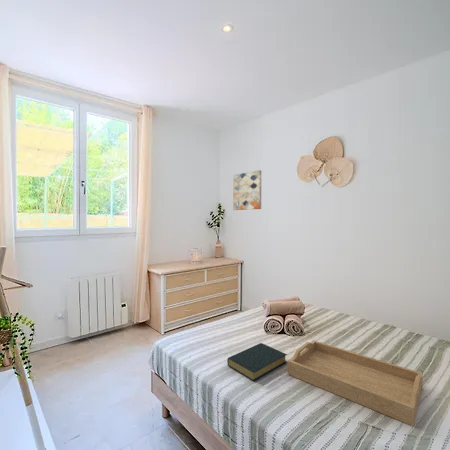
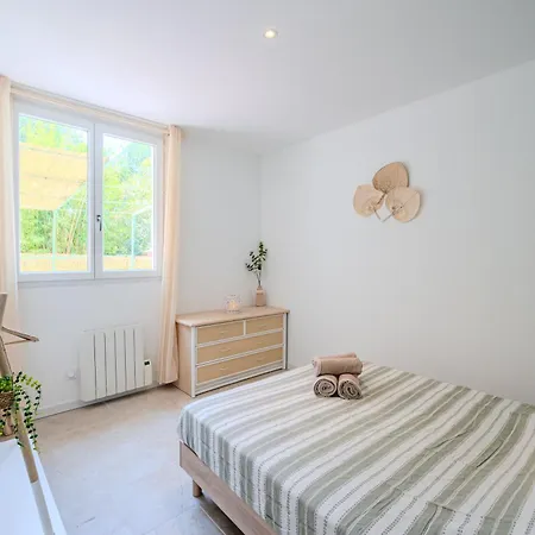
- serving tray [287,339,424,427]
- hardback book [226,342,288,382]
- wall art [232,169,262,211]
